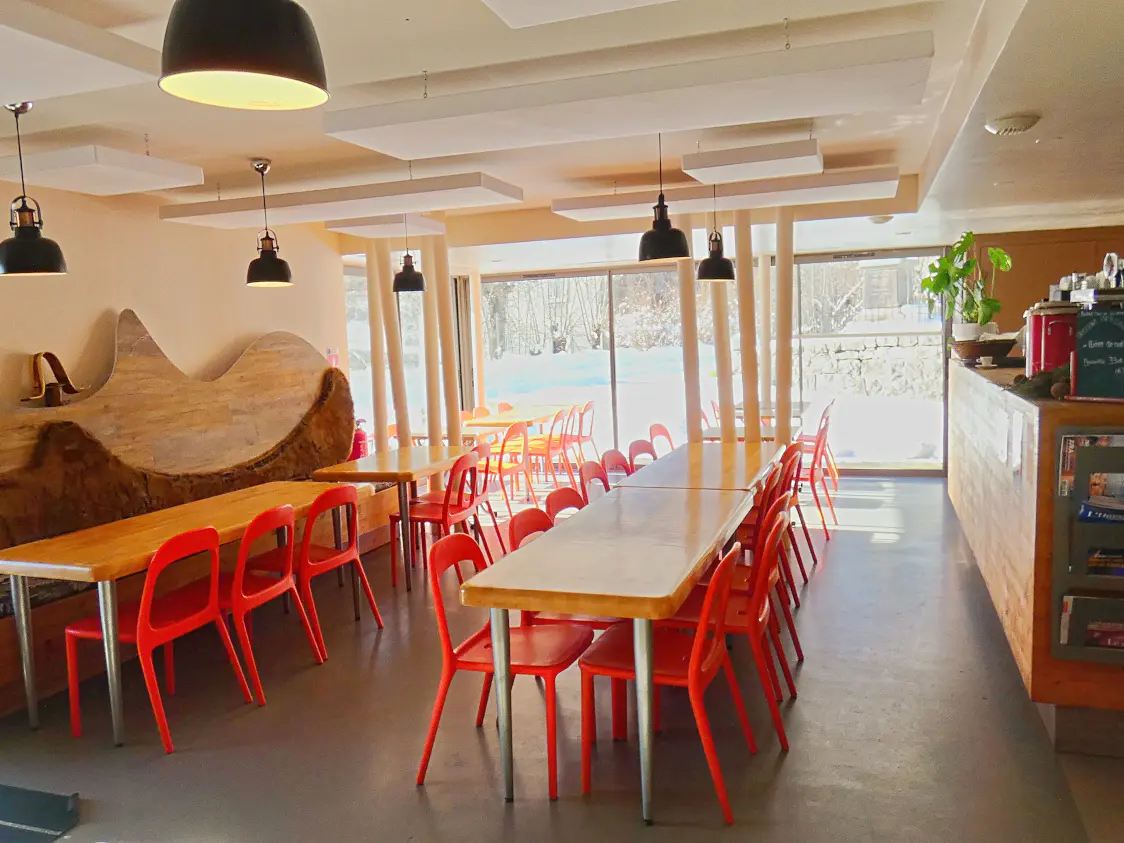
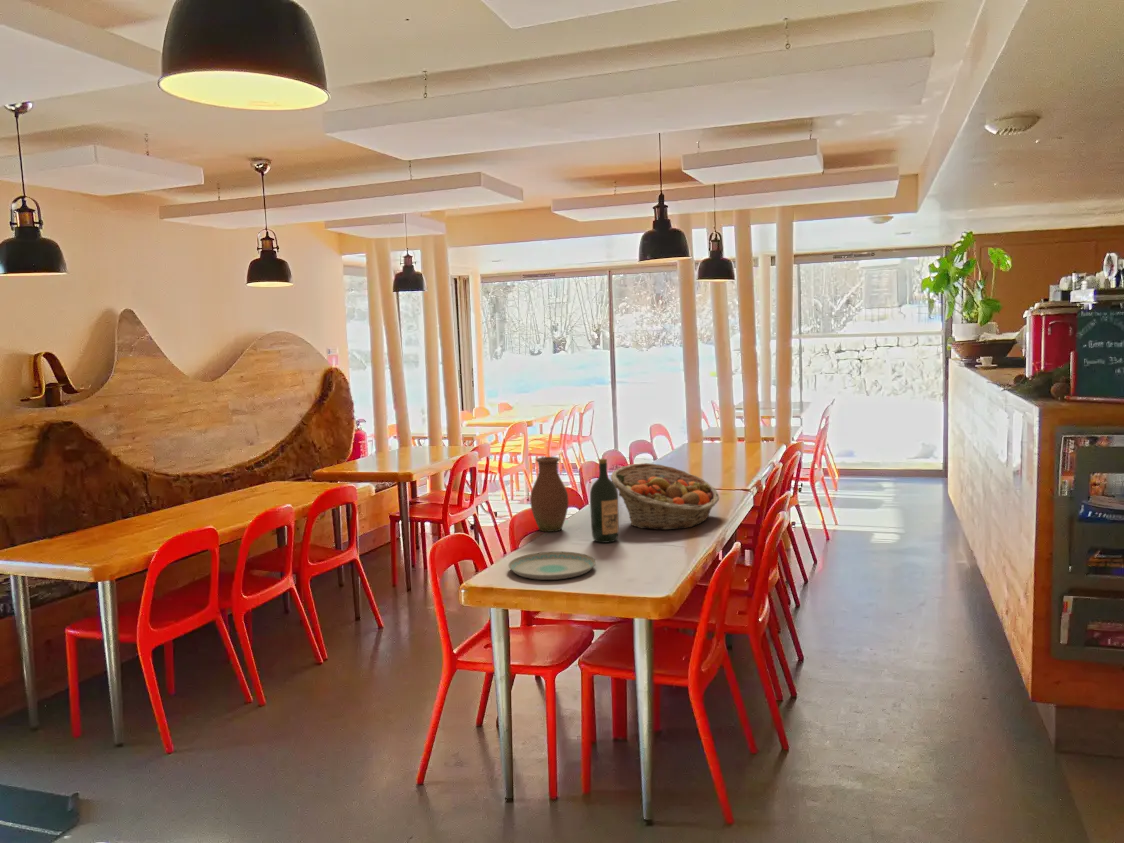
+ wine bottle [589,458,620,544]
+ fruit basket [610,462,720,531]
+ vase [529,456,569,533]
+ plate [508,551,597,581]
